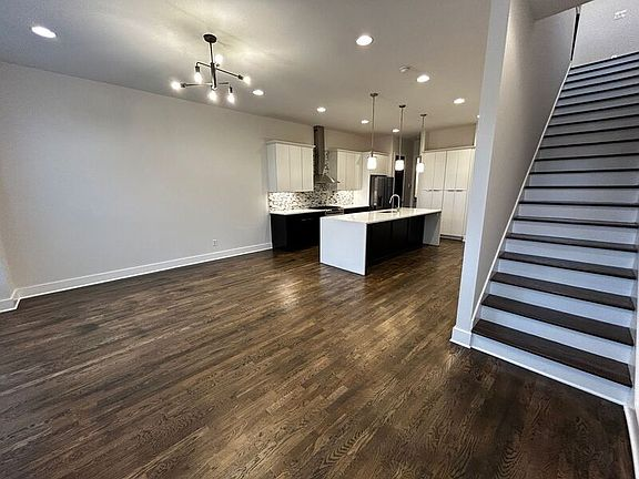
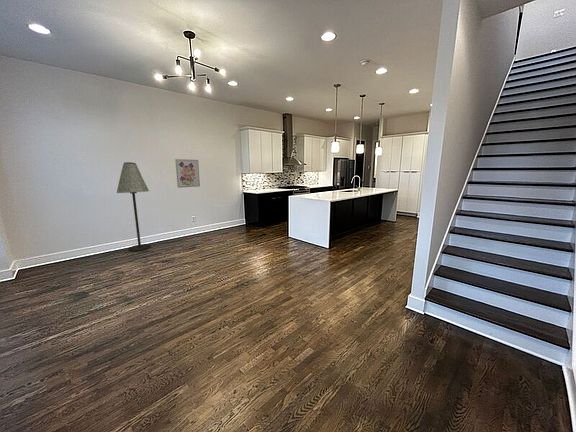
+ wall art [174,158,201,189]
+ floor lamp [116,161,152,252]
